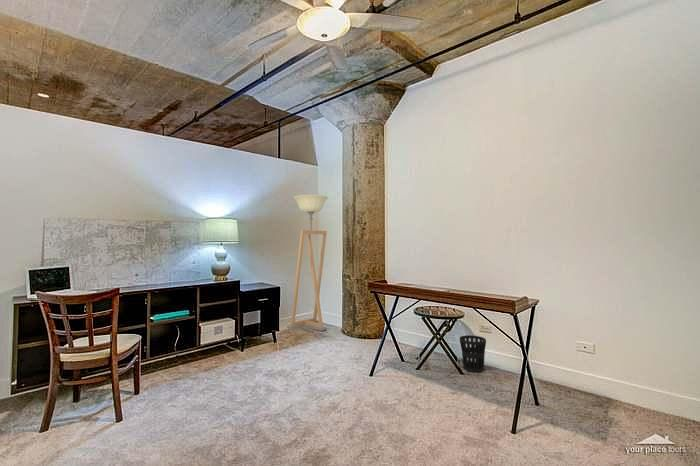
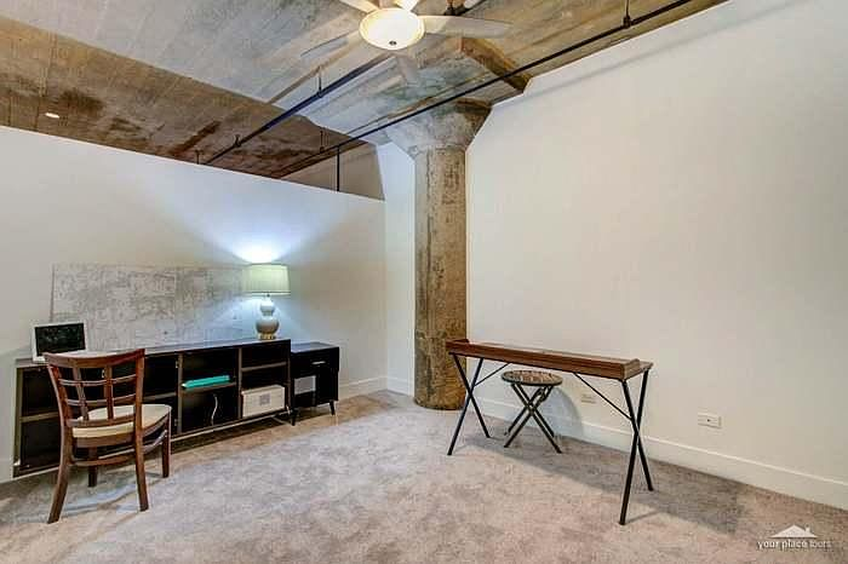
- floor lamp [286,194,329,332]
- wastebasket [459,334,487,373]
